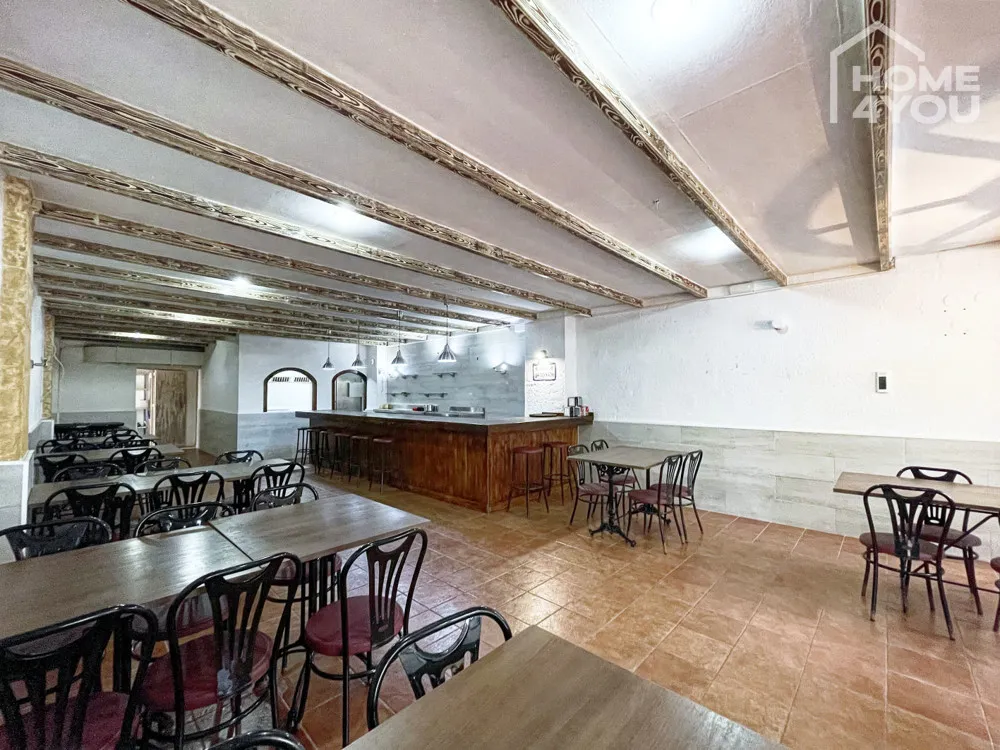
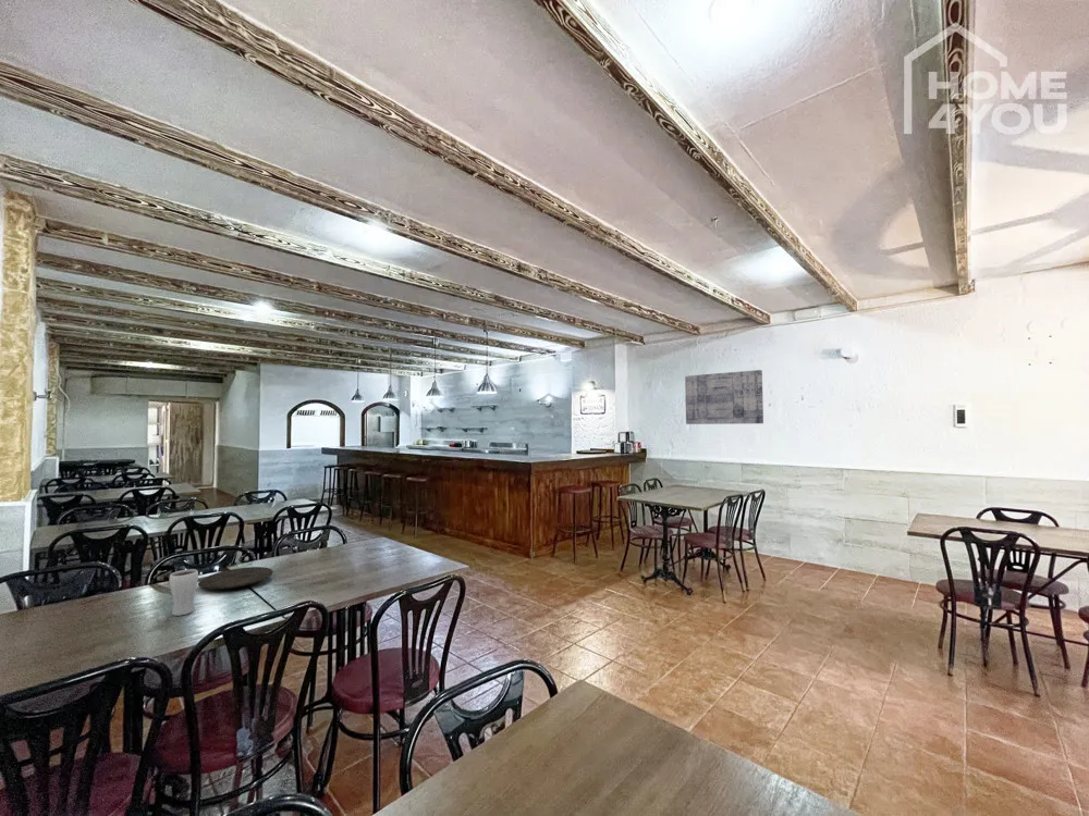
+ drinking glass [168,568,199,617]
+ wall art [684,369,764,425]
+ plate [197,566,274,591]
